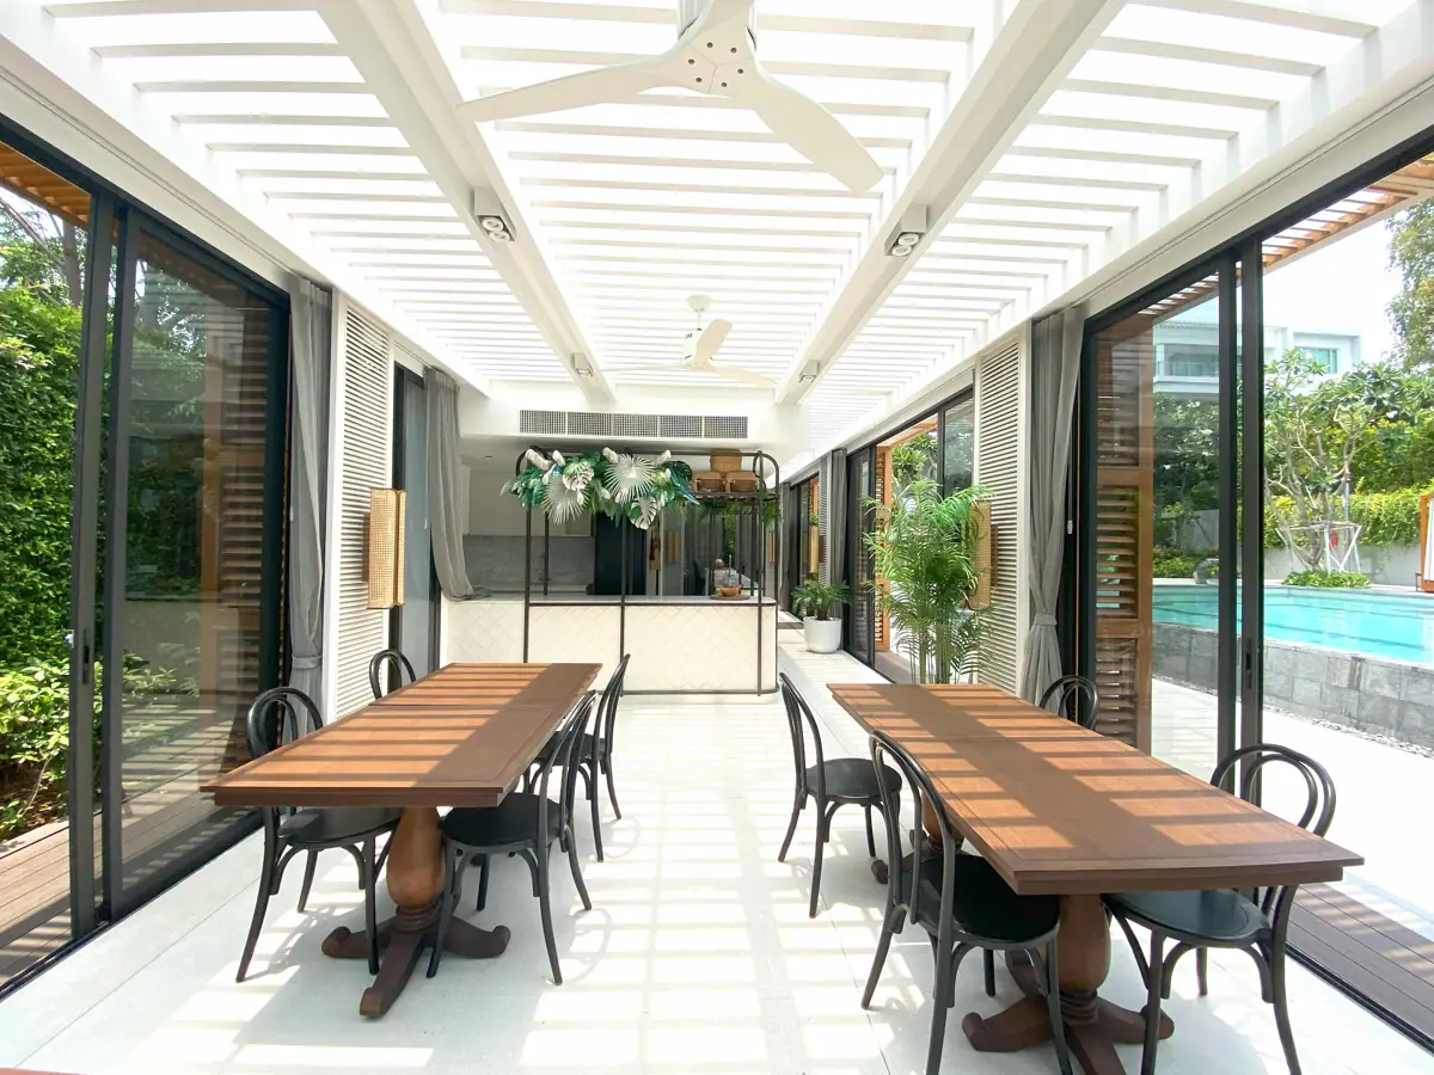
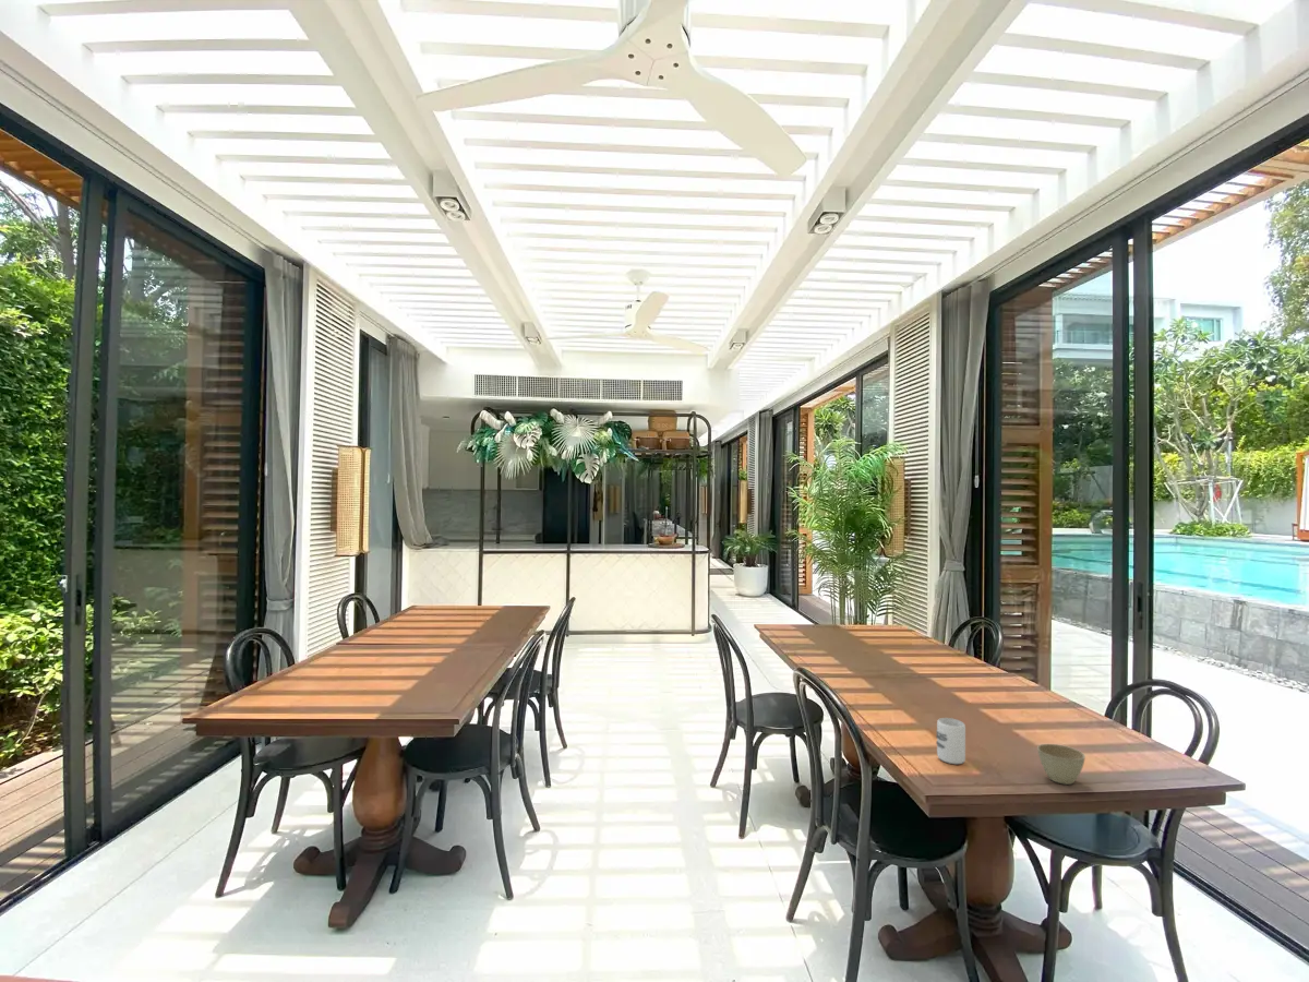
+ cup [935,717,966,765]
+ flower pot [1036,743,1086,786]
